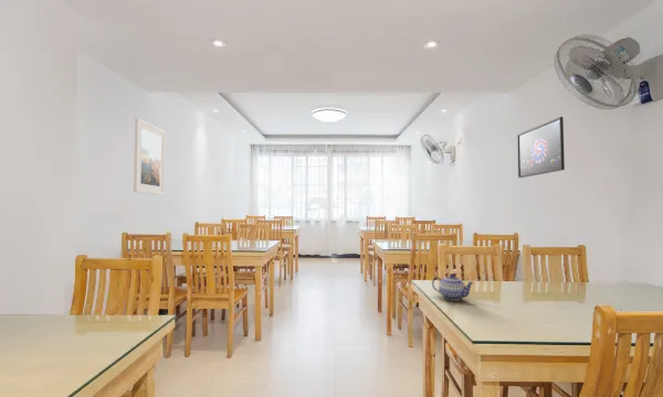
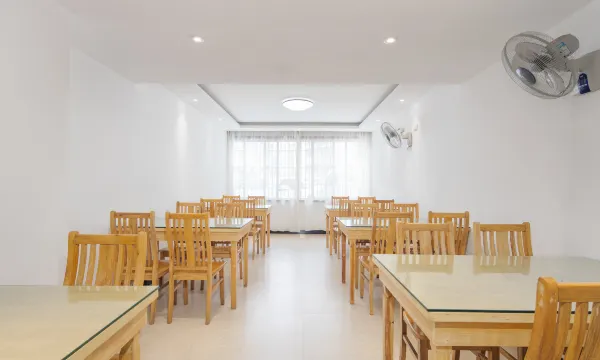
- teapot [431,272,475,302]
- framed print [133,117,166,196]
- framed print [516,116,566,179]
